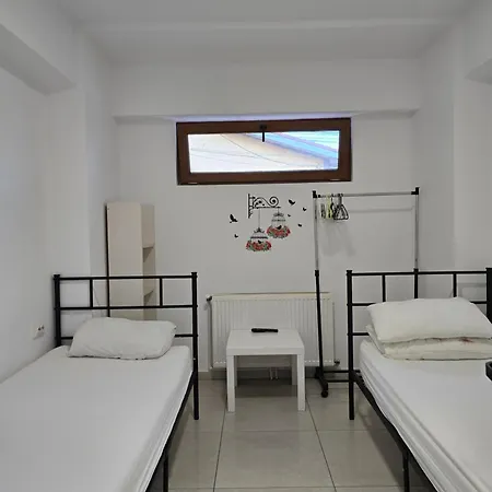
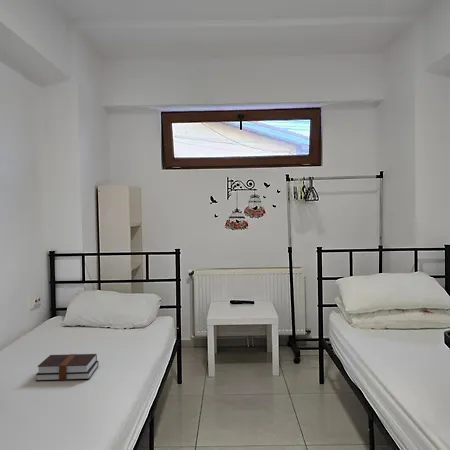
+ hardback book [35,353,99,382]
